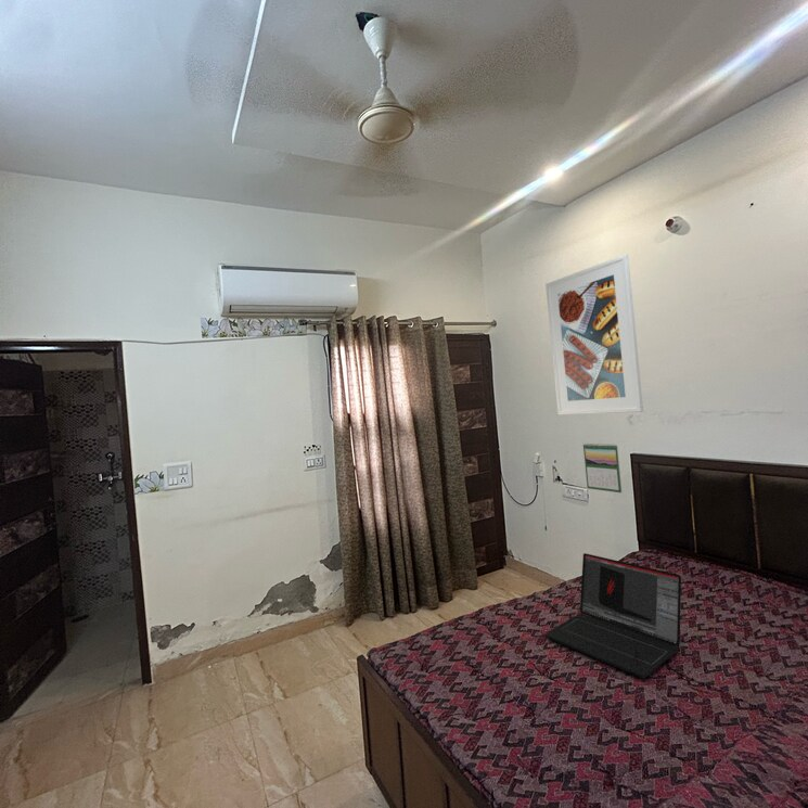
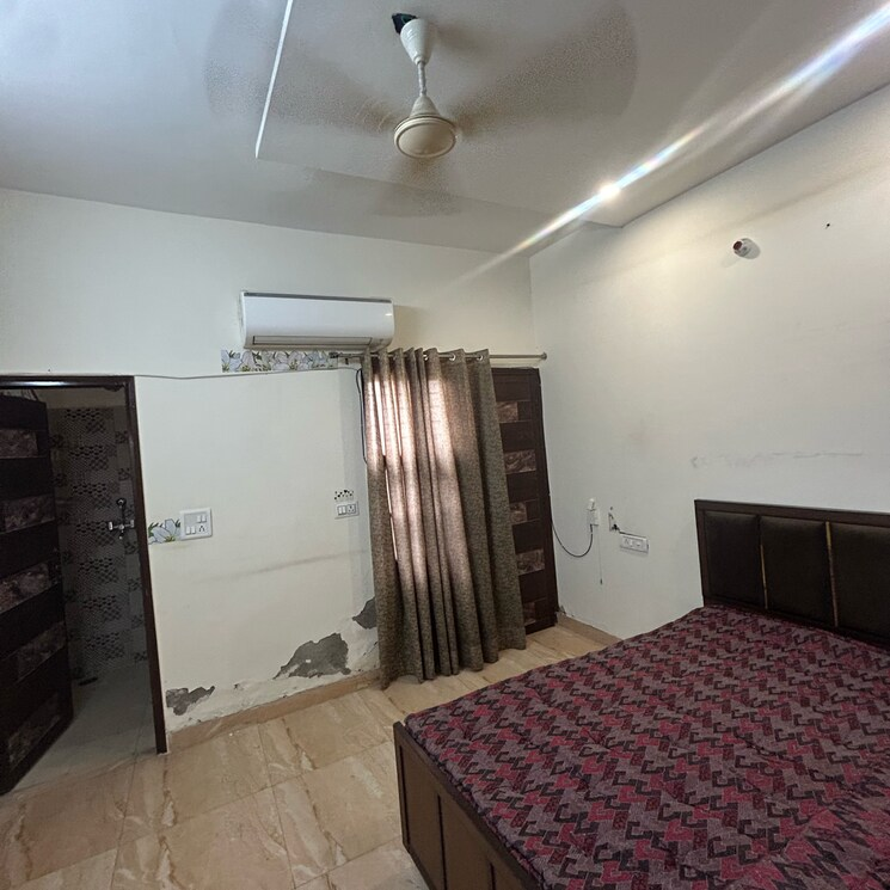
- laptop [544,552,682,679]
- calendar [582,443,623,493]
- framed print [544,253,644,416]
